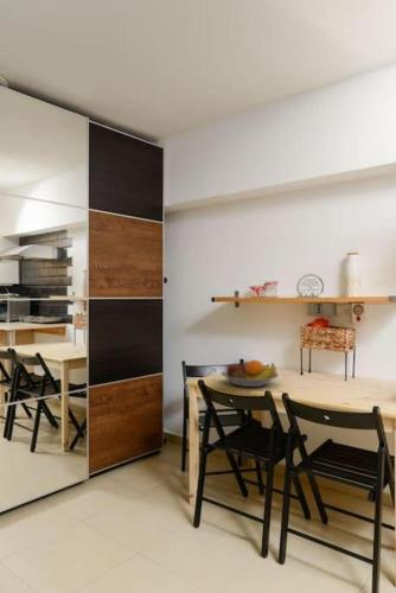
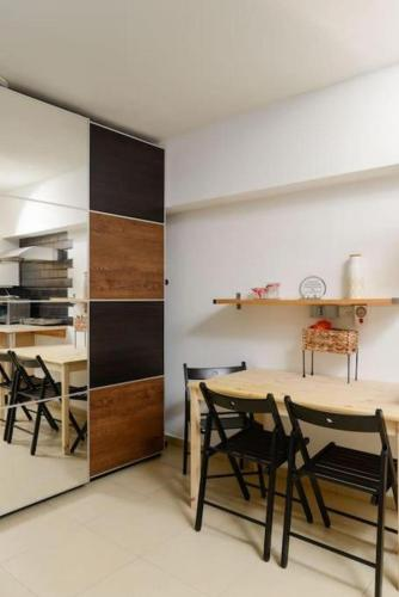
- fruit bowl [219,359,280,388]
